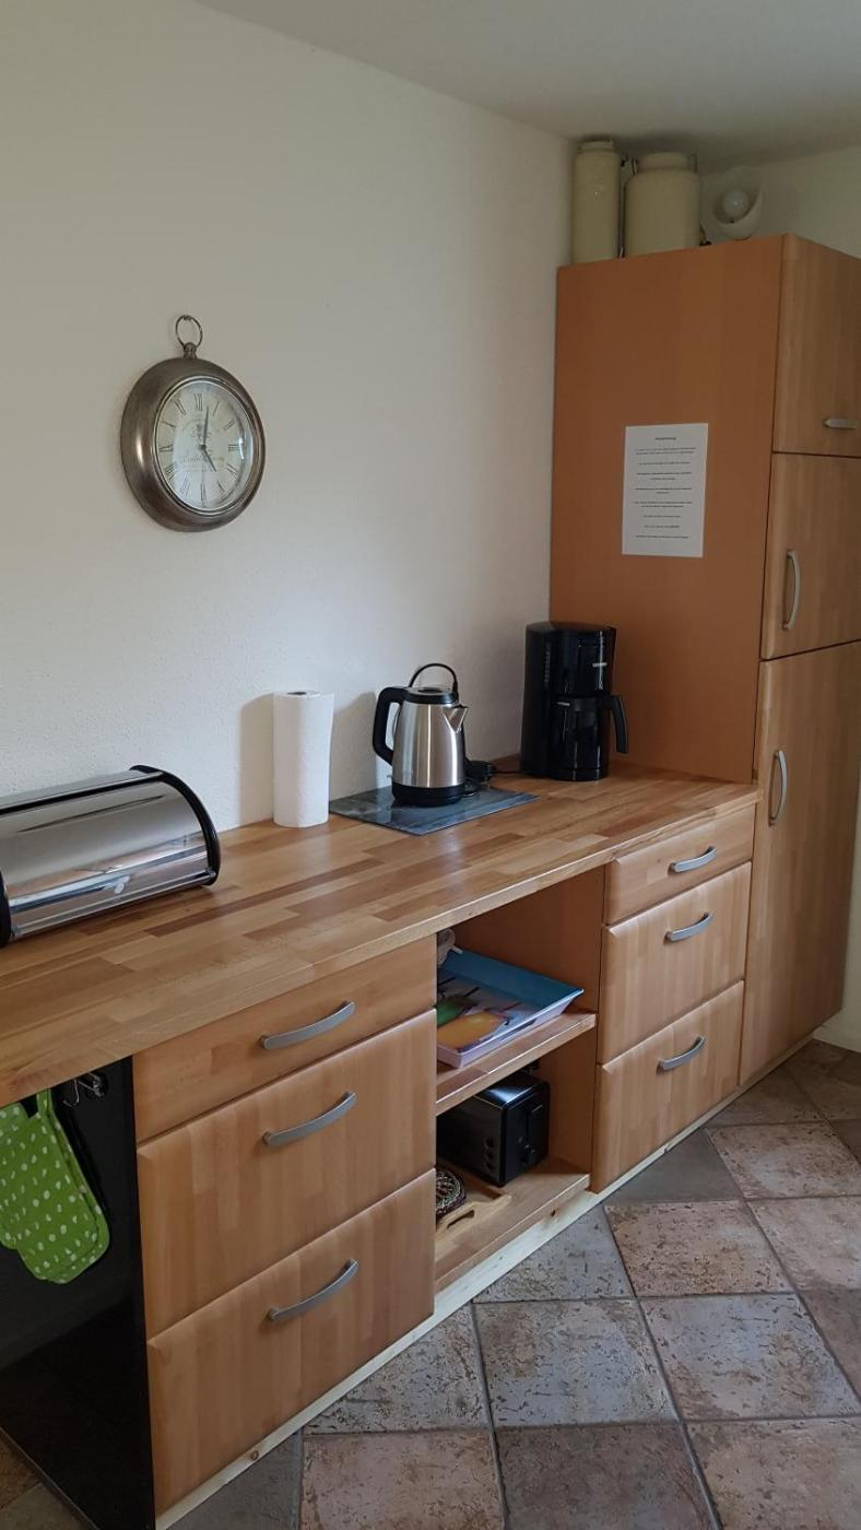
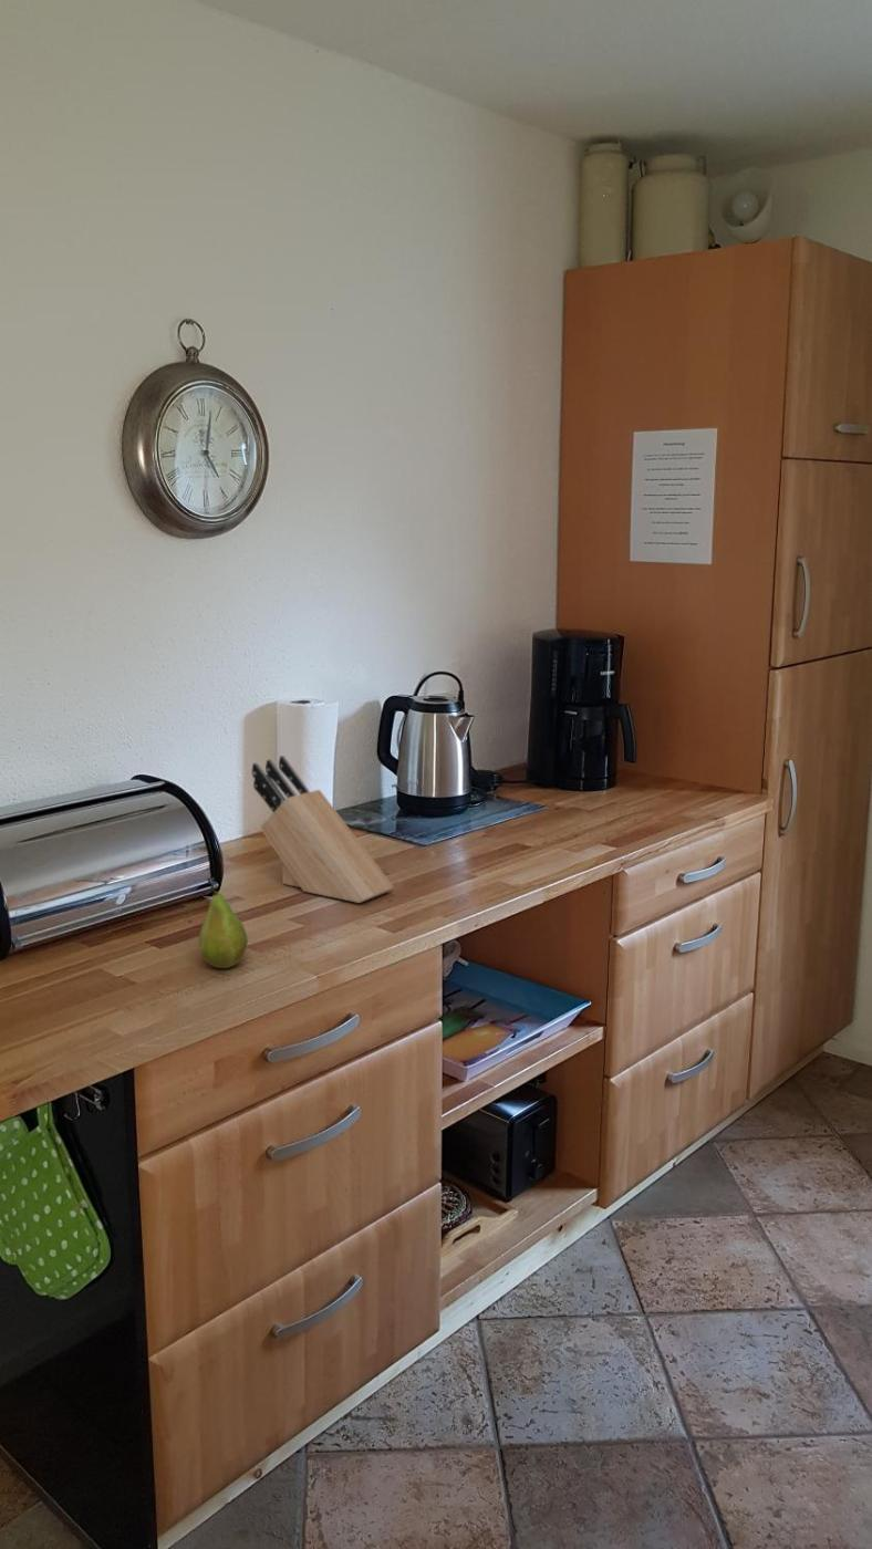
+ knife block [251,755,395,904]
+ fruit [198,884,249,969]
